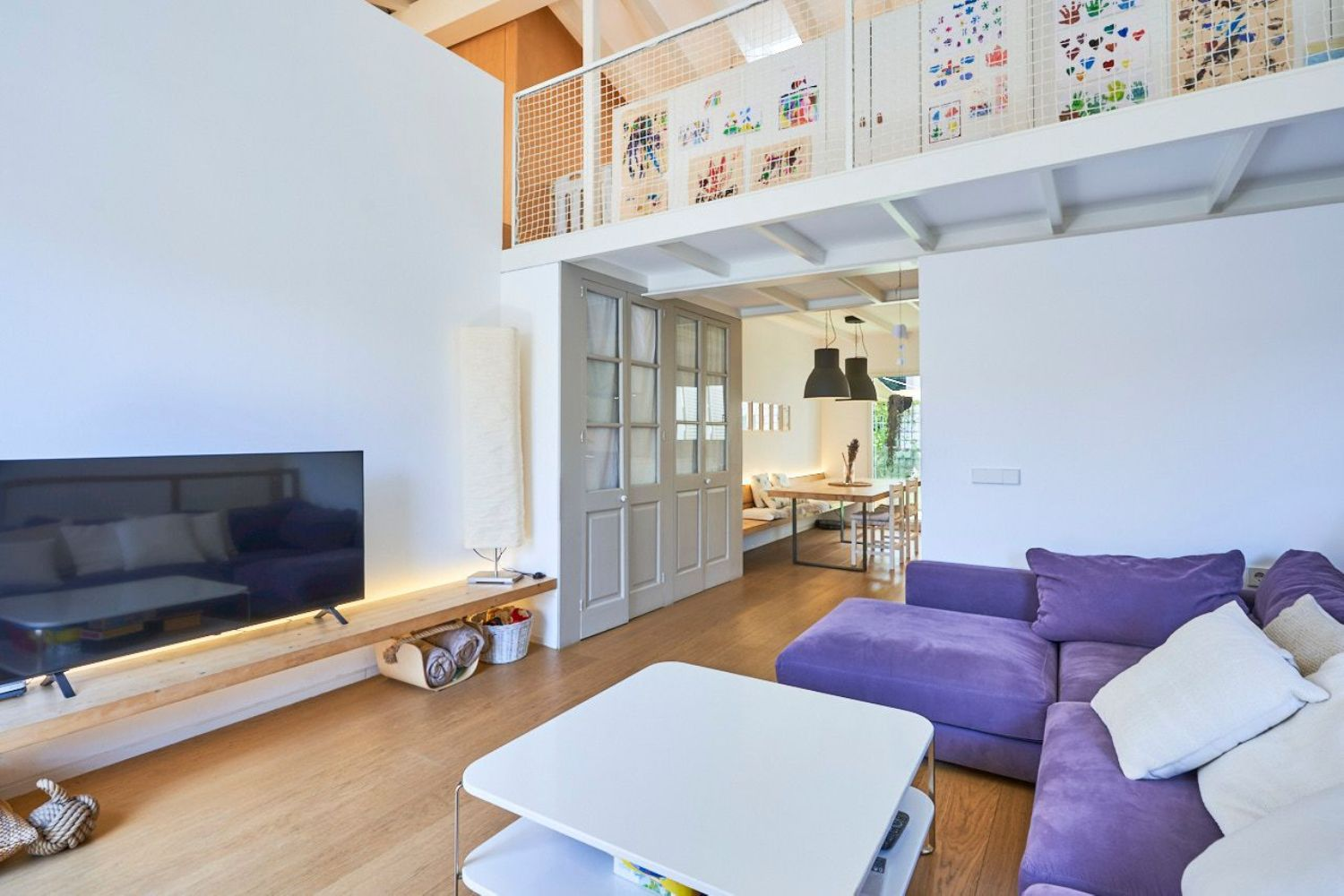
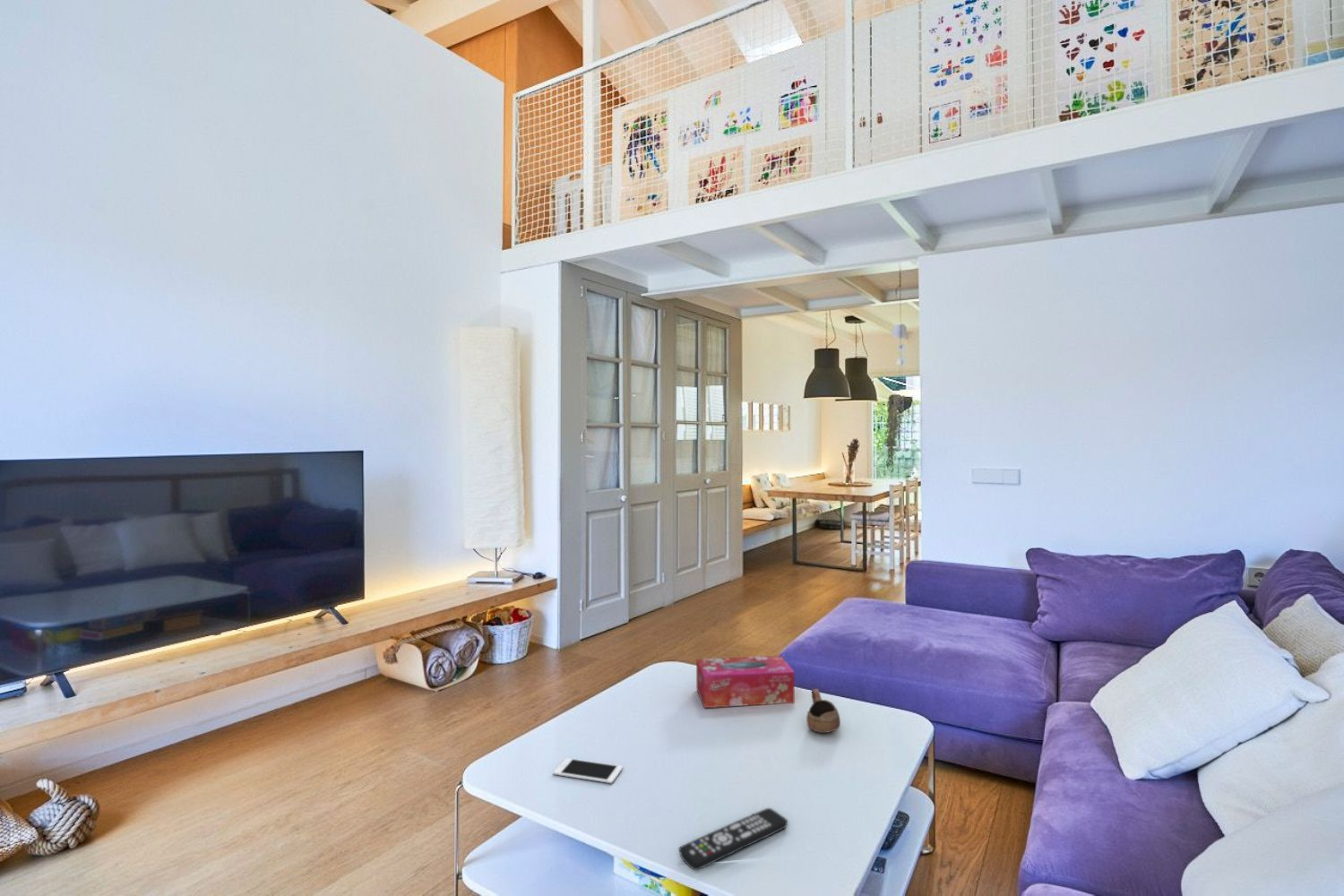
+ cup [806,688,841,734]
+ remote control [678,807,788,872]
+ tissue box [695,655,796,709]
+ cell phone [552,757,624,784]
